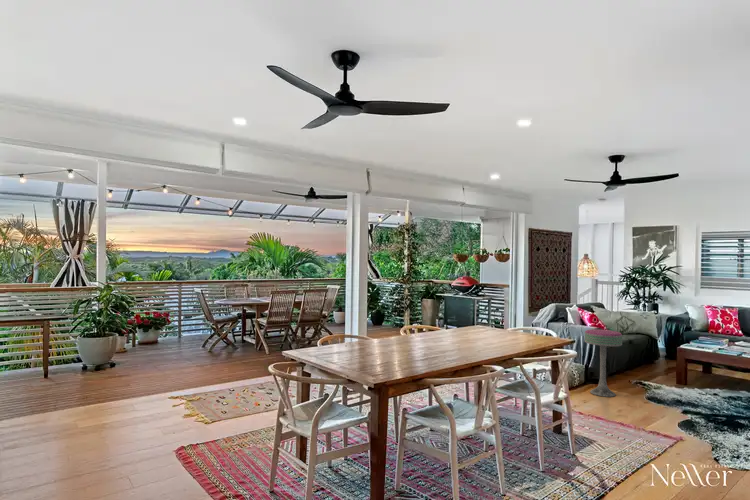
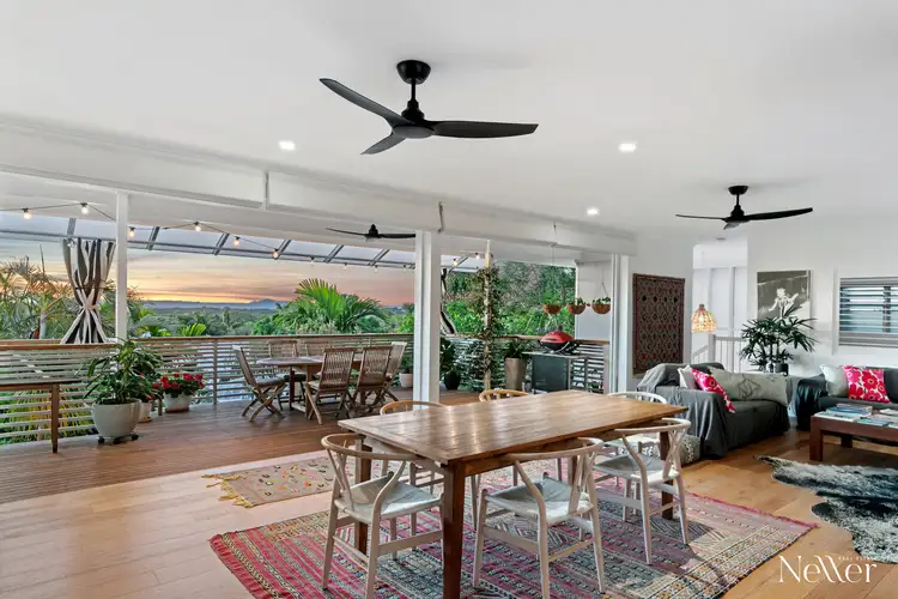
- bar stool [584,328,623,398]
